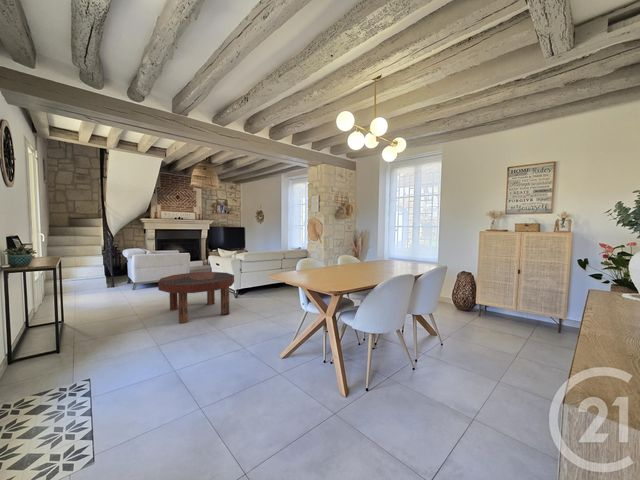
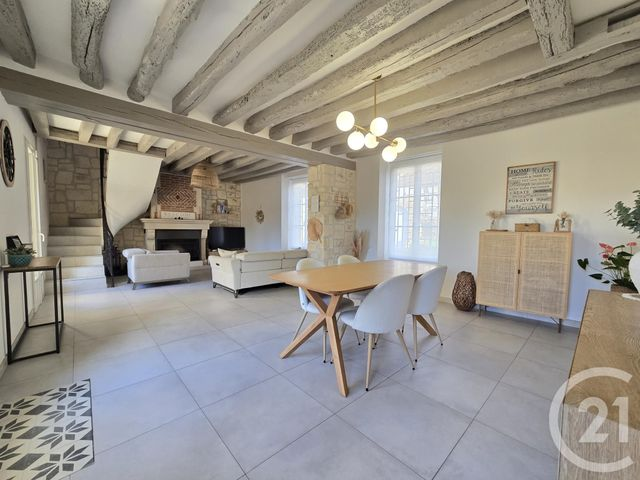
- coffee table [157,271,235,324]
